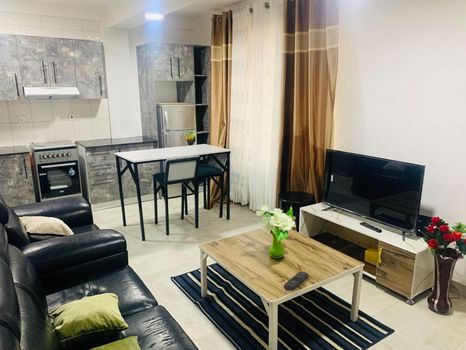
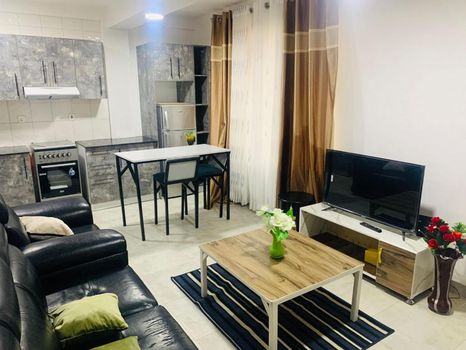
- remote control [283,271,310,292]
